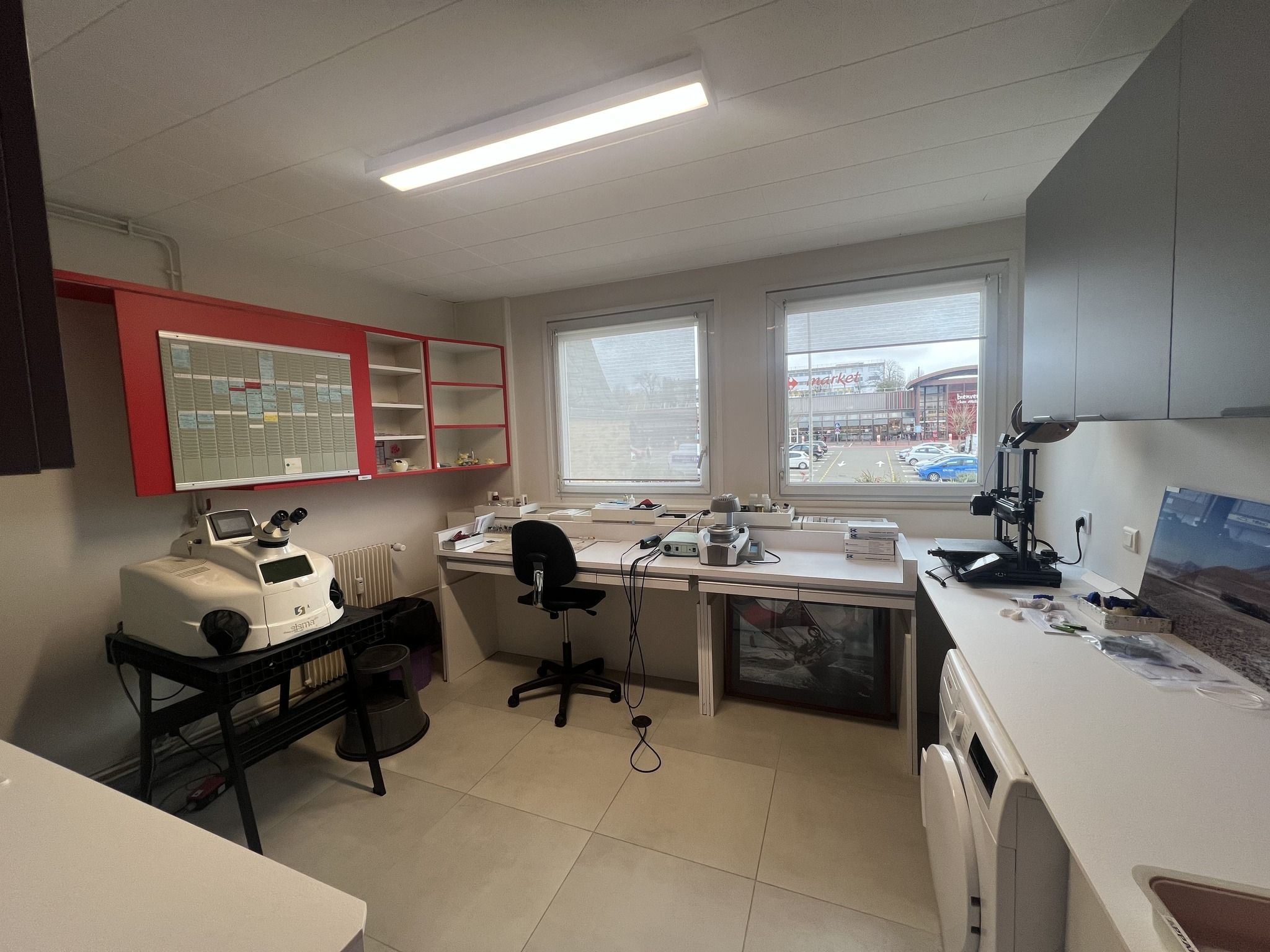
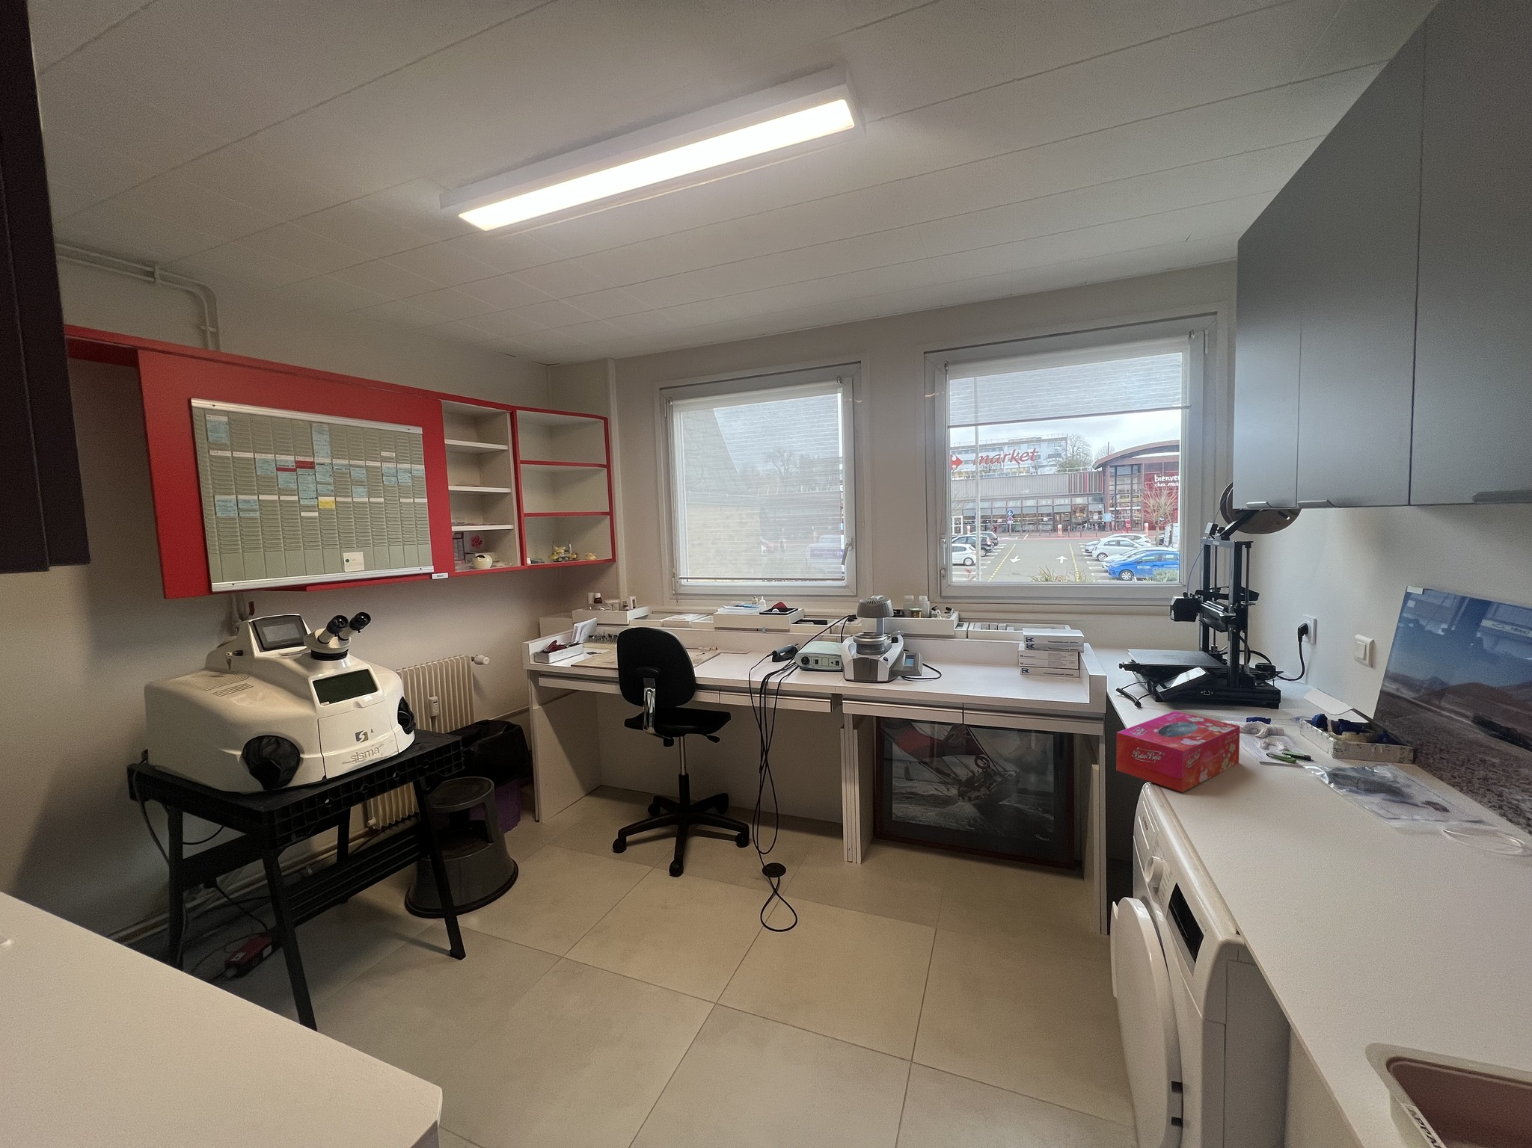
+ tissue box [1116,710,1241,792]
